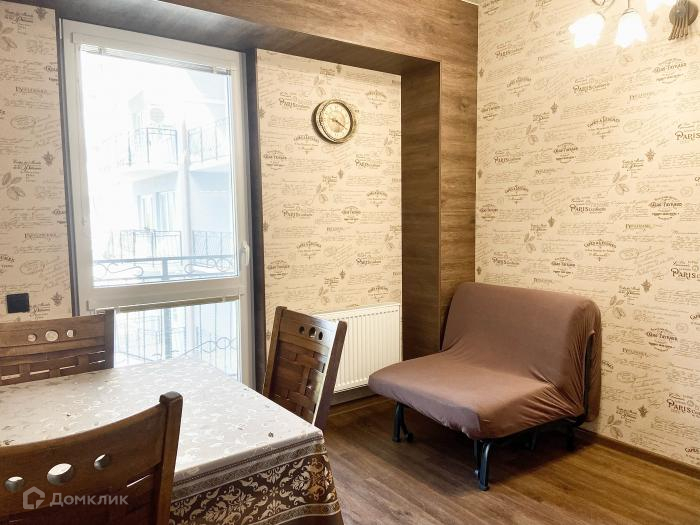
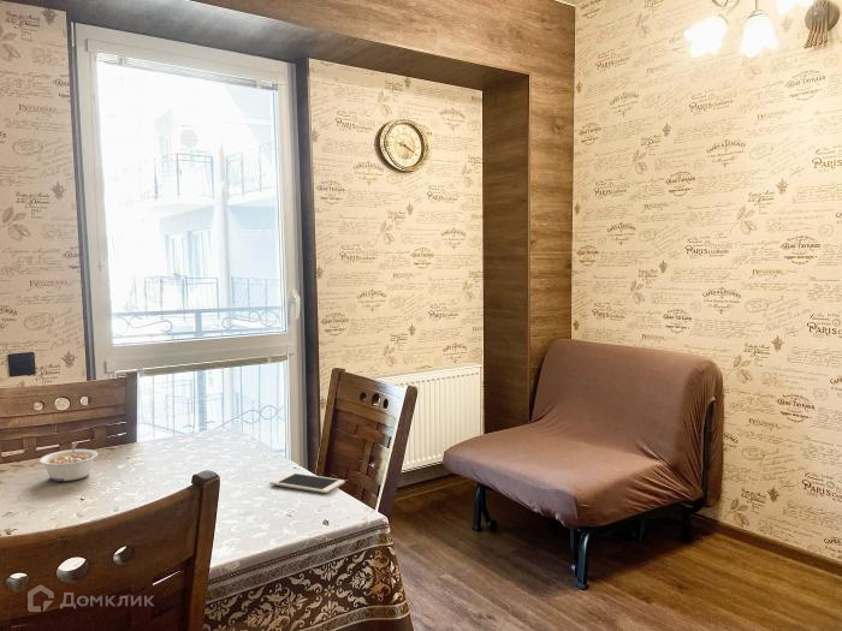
+ legume [38,441,99,482]
+ cell phone [268,471,346,494]
